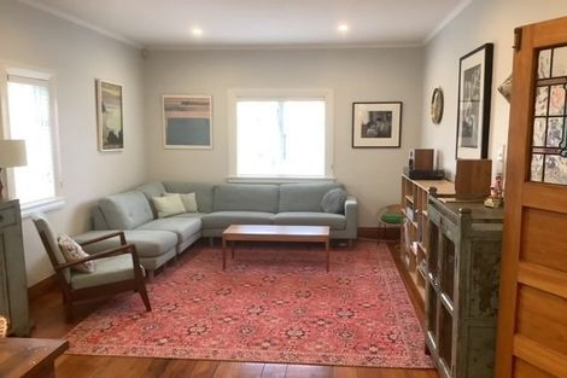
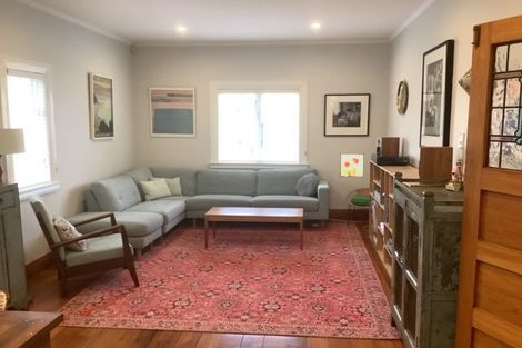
+ wall art [339,152,365,178]
